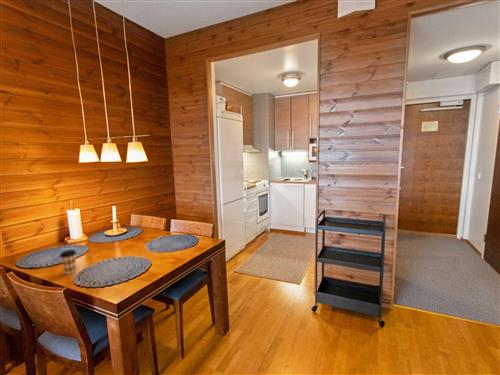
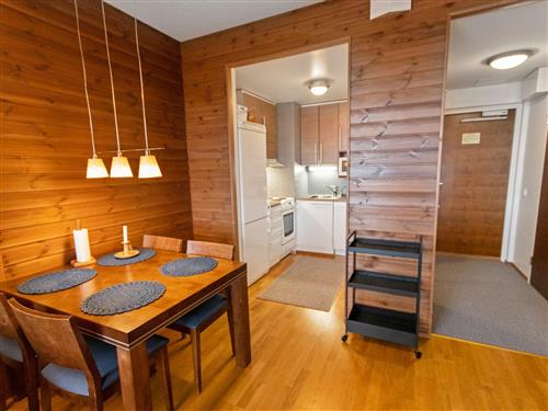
- coffee cup [59,249,77,275]
